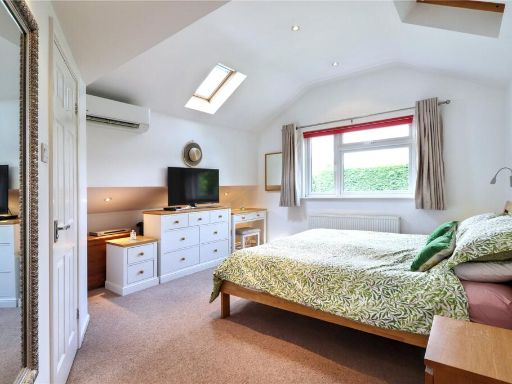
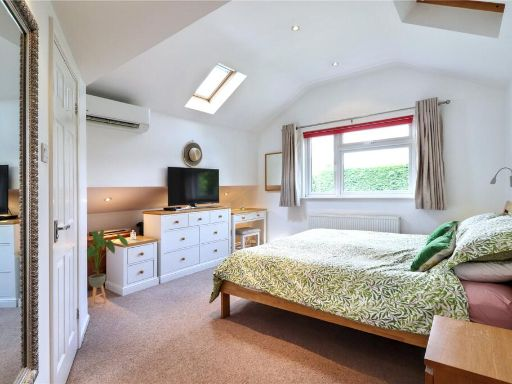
+ house plant [86,229,130,307]
